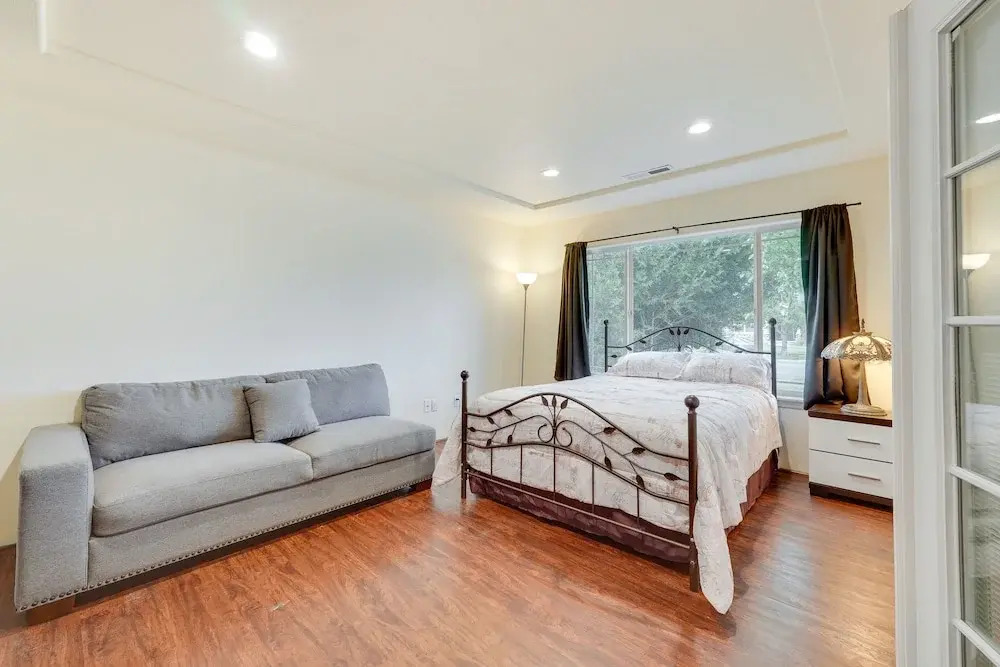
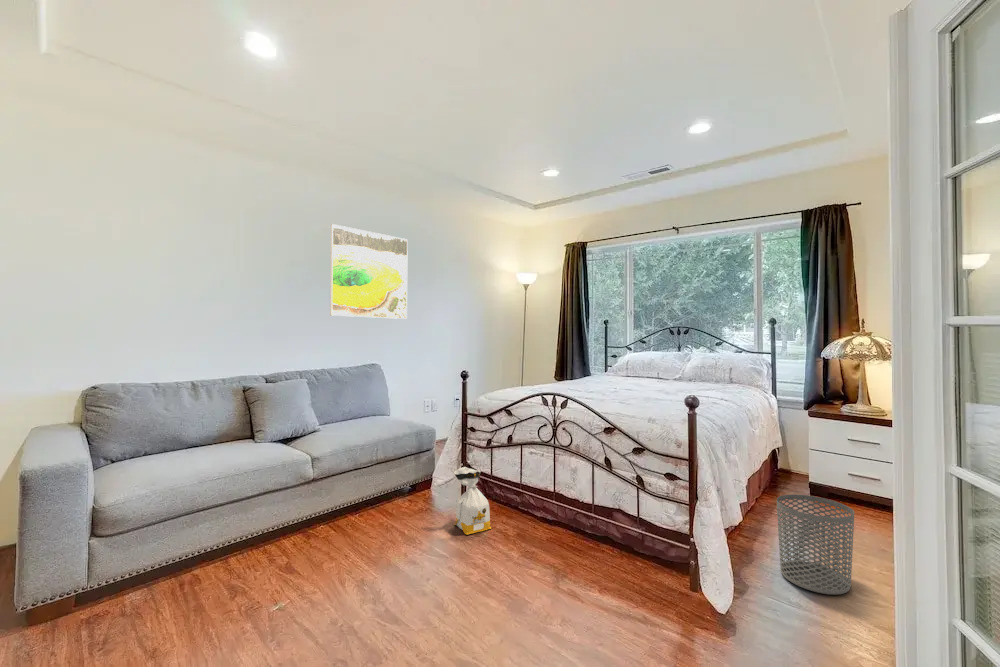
+ waste bin [776,494,855,596]
+ bag [453,466,492,535]
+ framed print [329,223,409,320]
